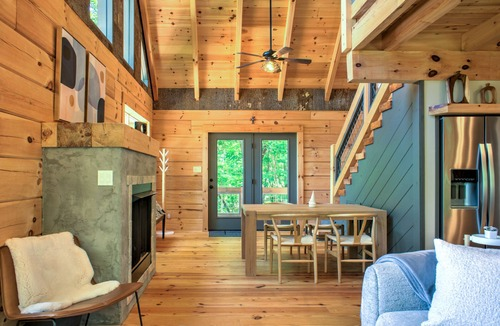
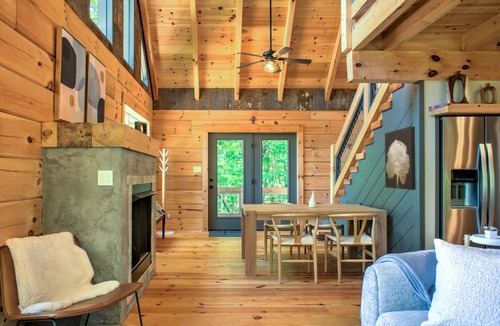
+ wall art [384,125,417,191]
